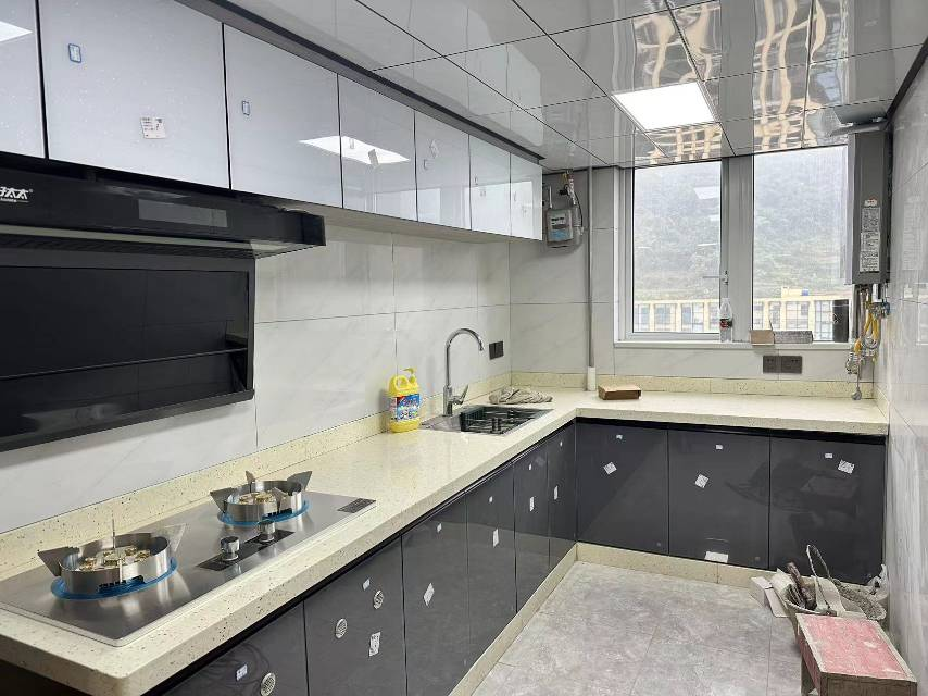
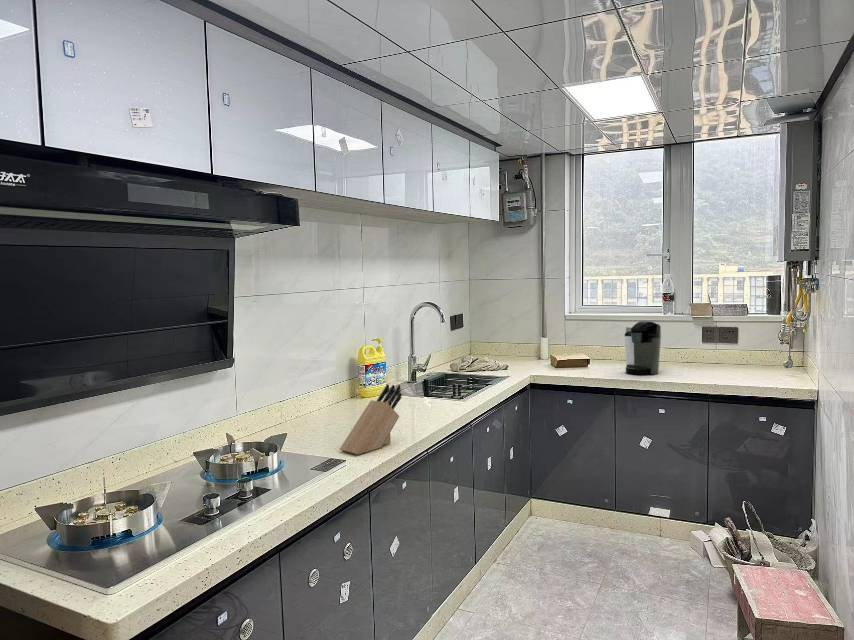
+ coffee maker [624,320,662,375]
+ knife block [339,383,403,456]
